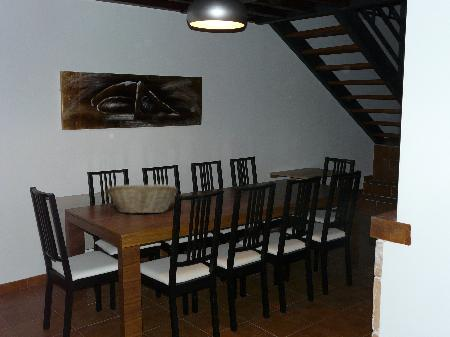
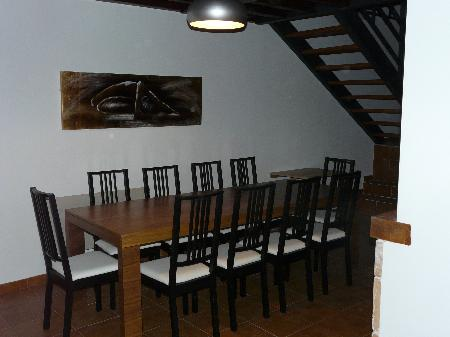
- fruit basket [105,183,179,215]
